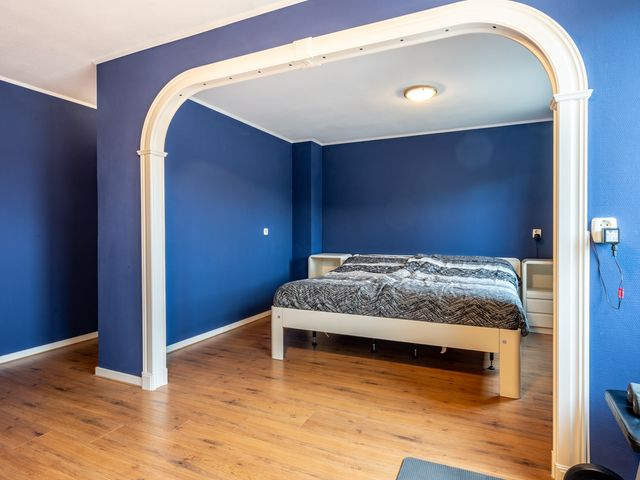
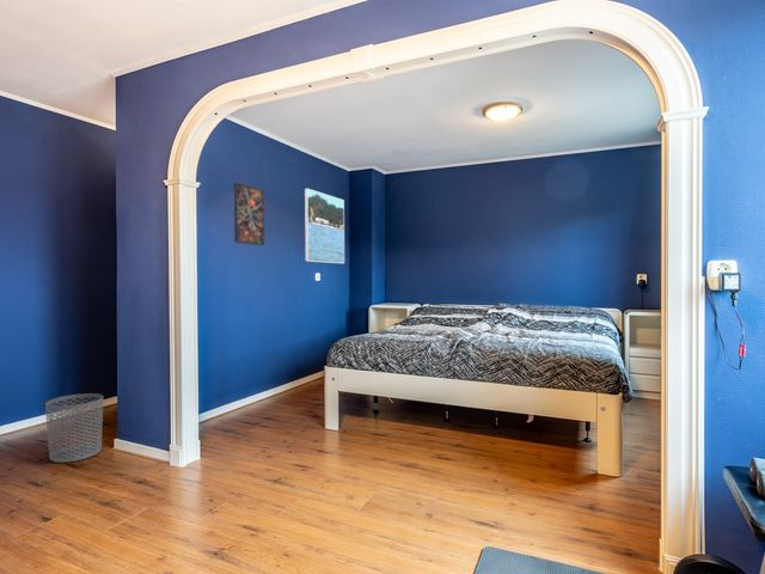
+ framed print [233,182,265,246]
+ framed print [304,188,345,264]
+ waste bin [44,392,104,464]
